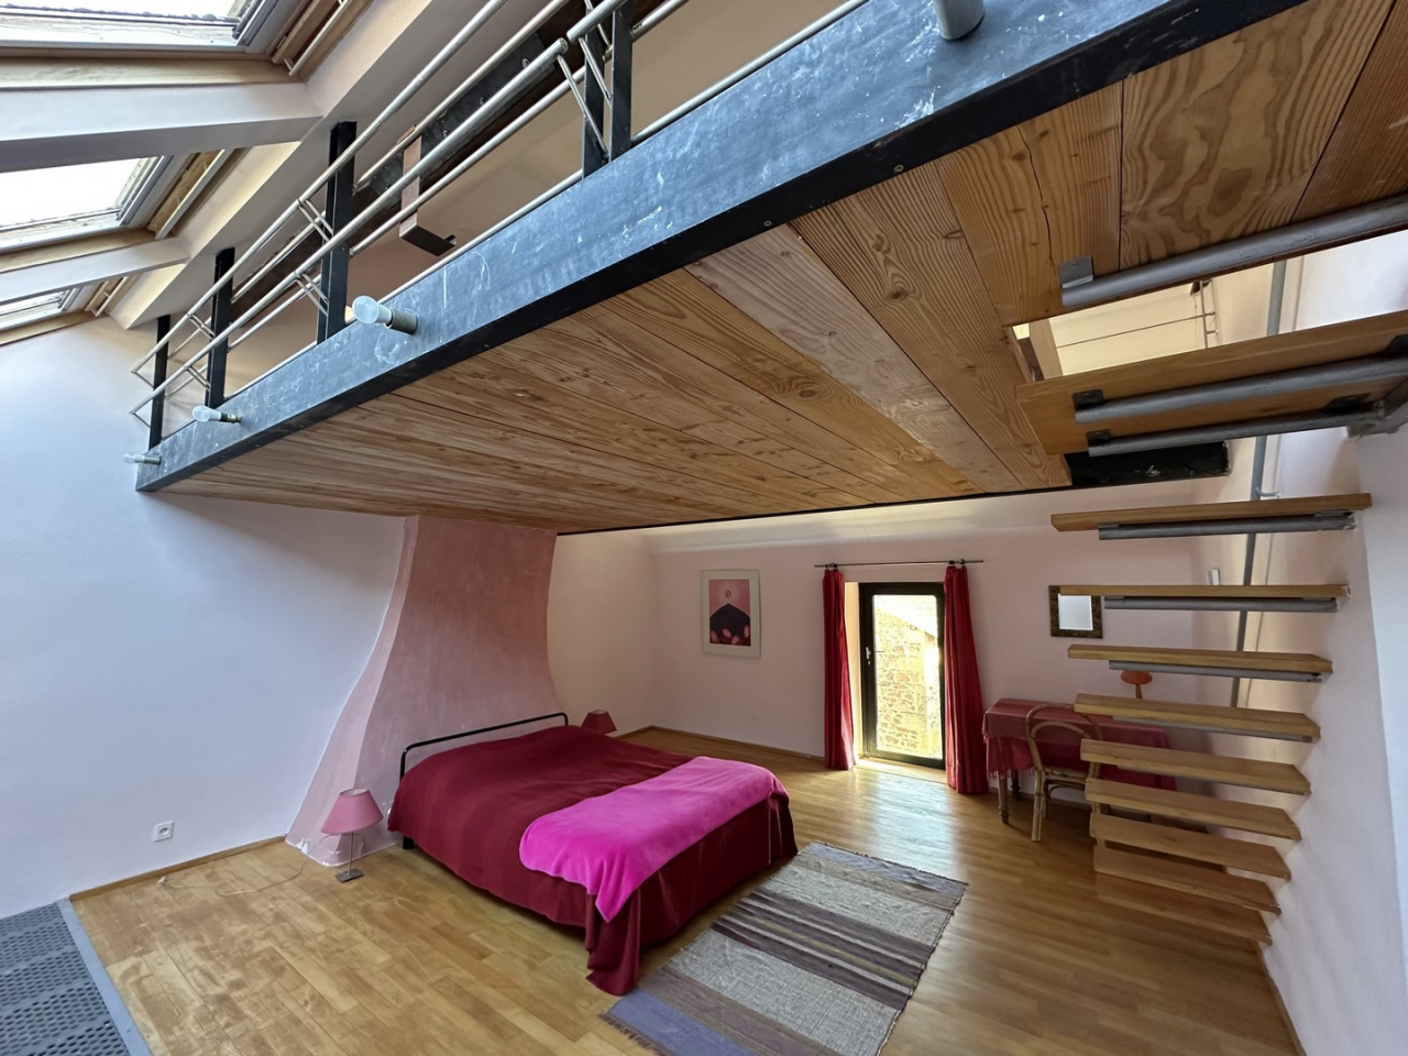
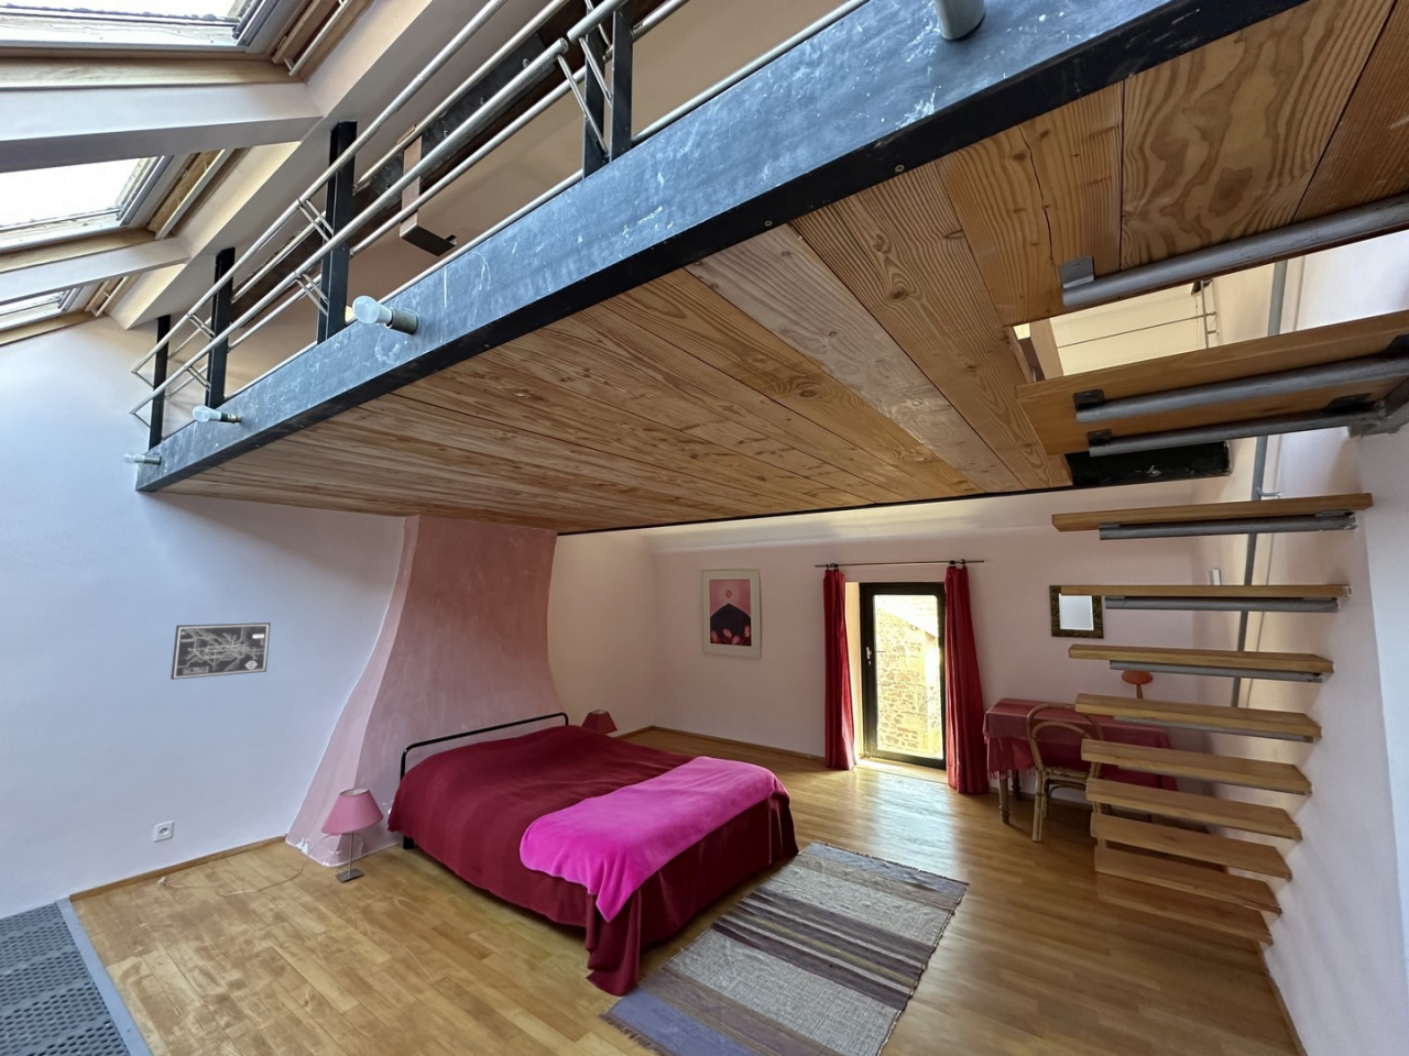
+ wall art [170,621,272,681]
